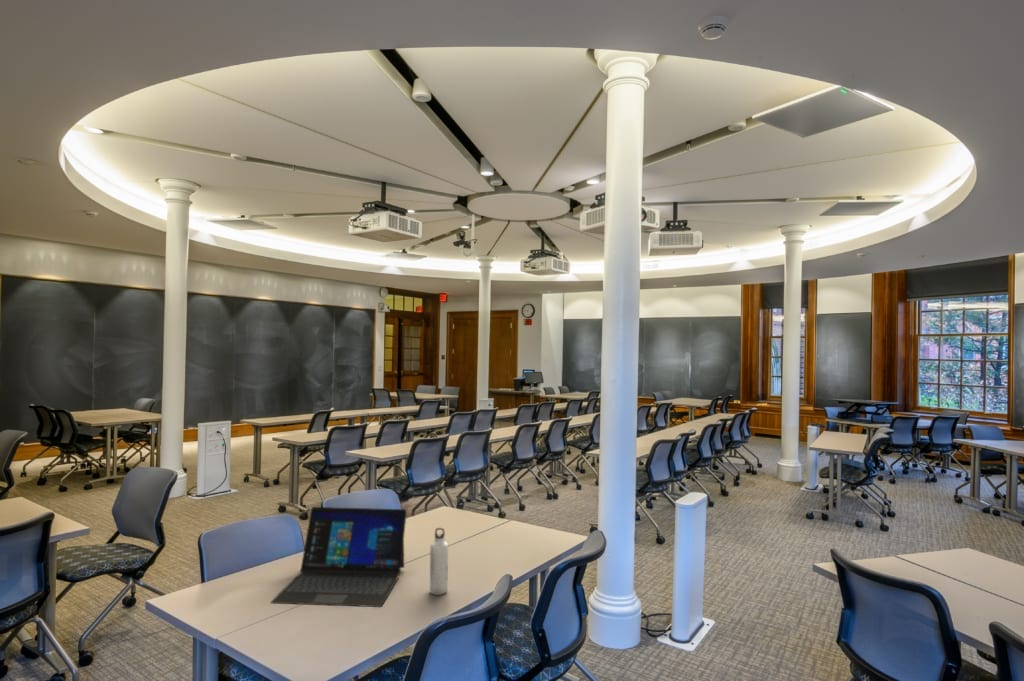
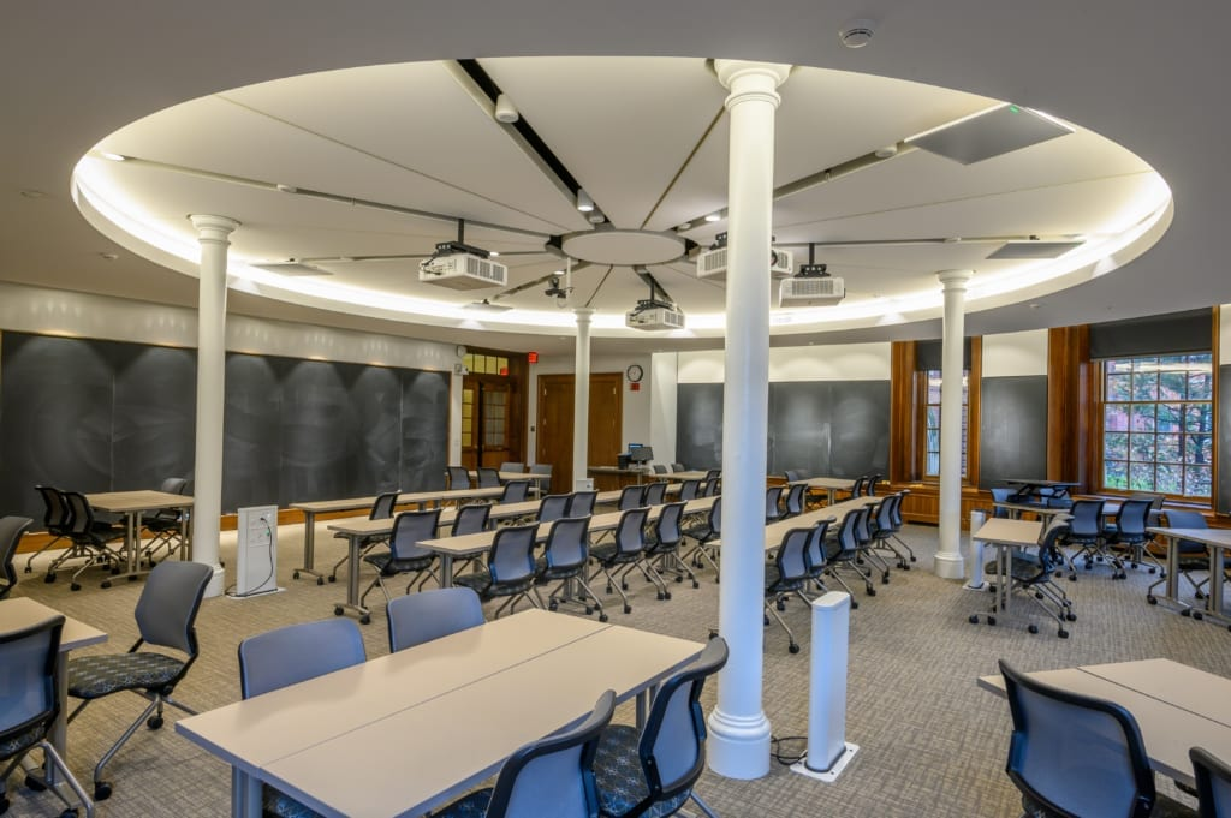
- water bottle [429,527,449,596]
- laptop [269,506,408,608]
